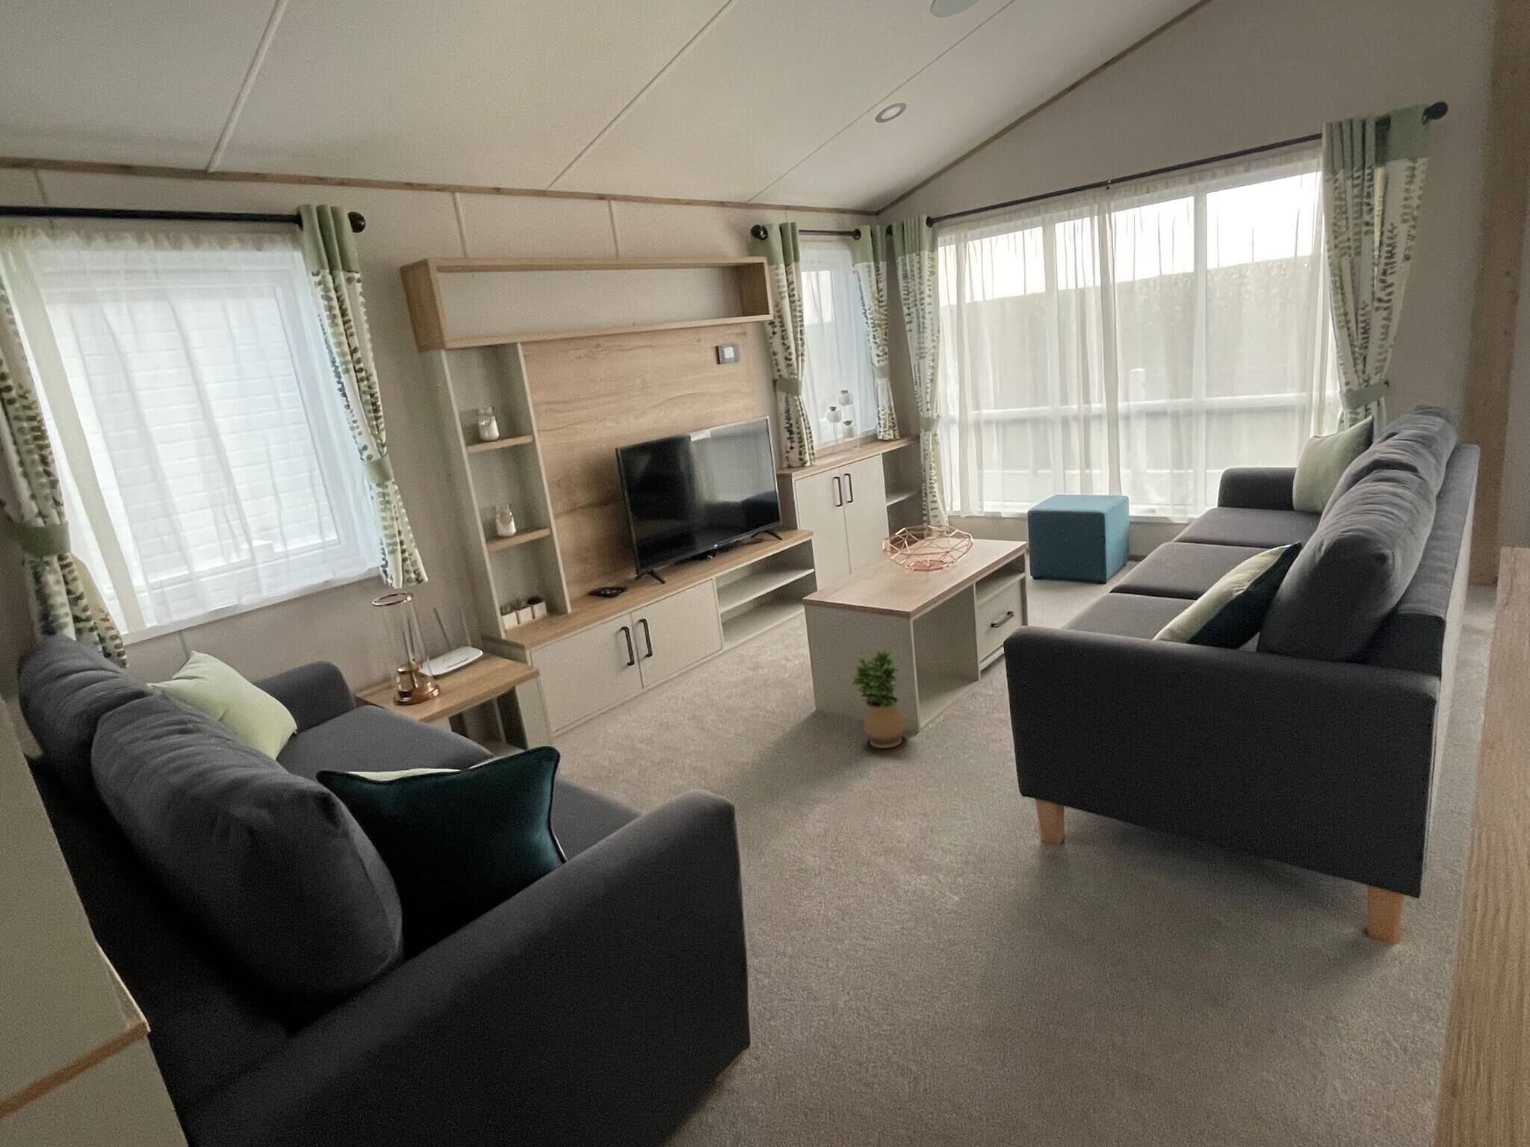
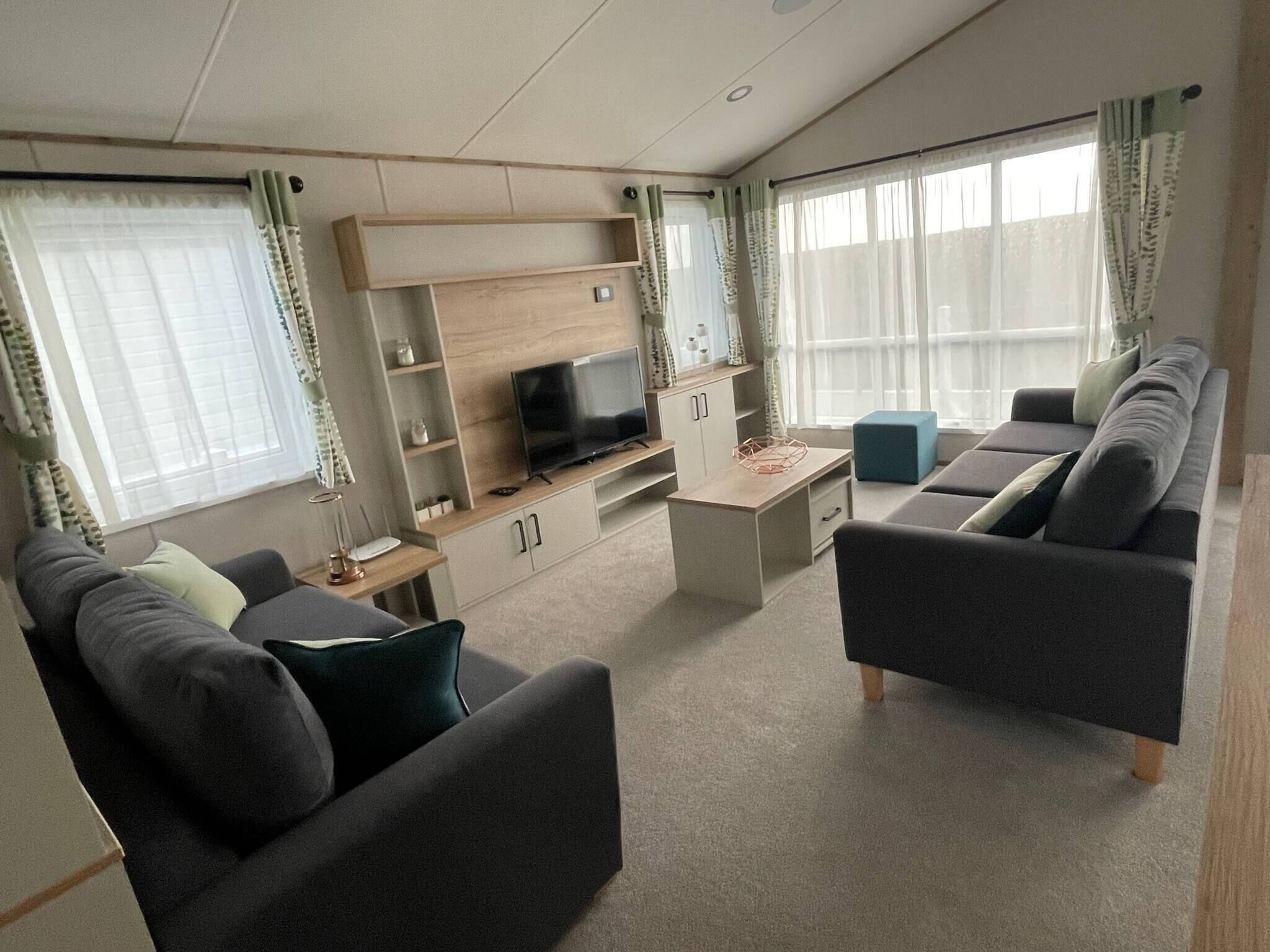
- potted plant [851,648,906,749]
